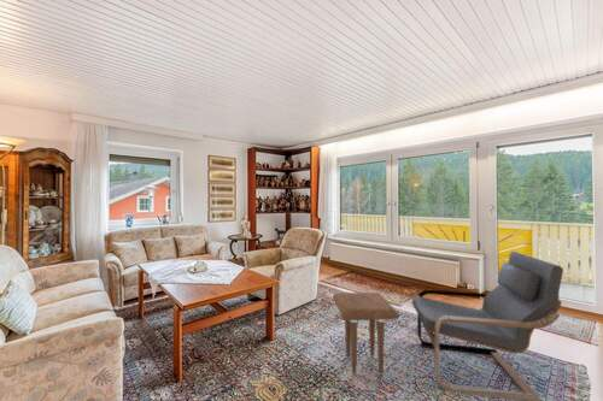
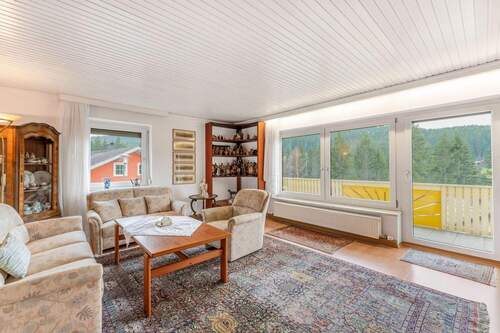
- side table [332,291,400,377]
- armchair [411,250,564,401]
